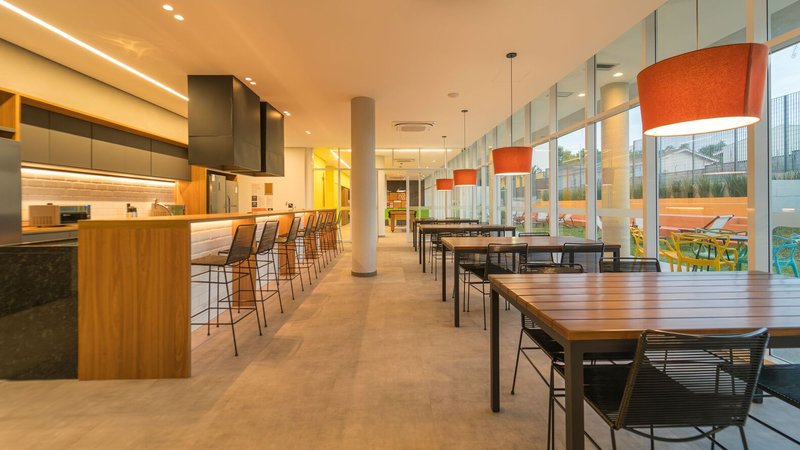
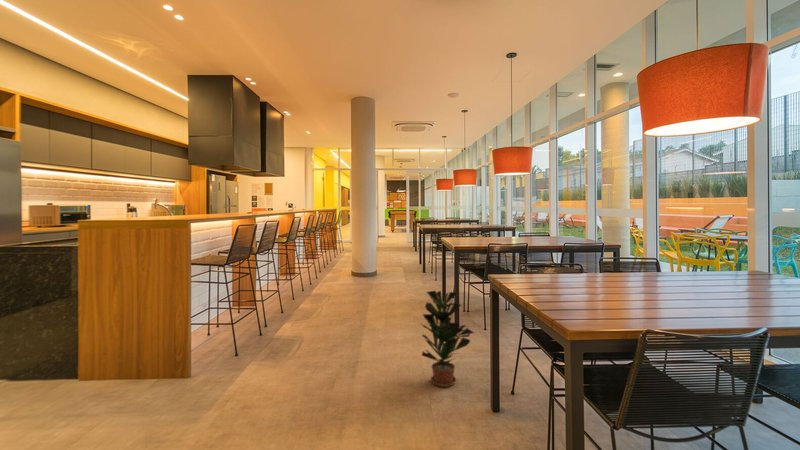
+ potted plant [421,290,475,388]
